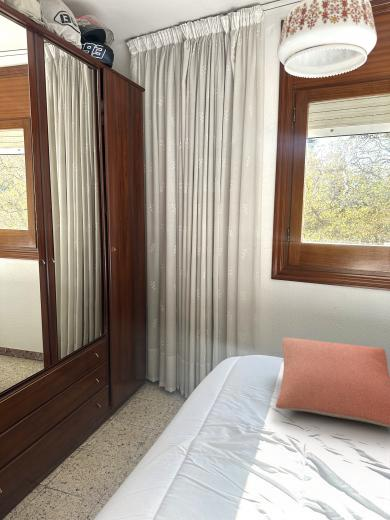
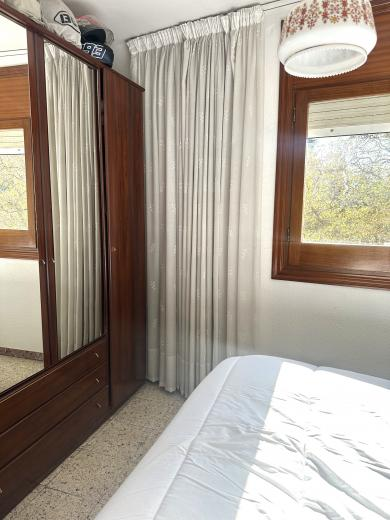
- pillow [275,337,390,428]
